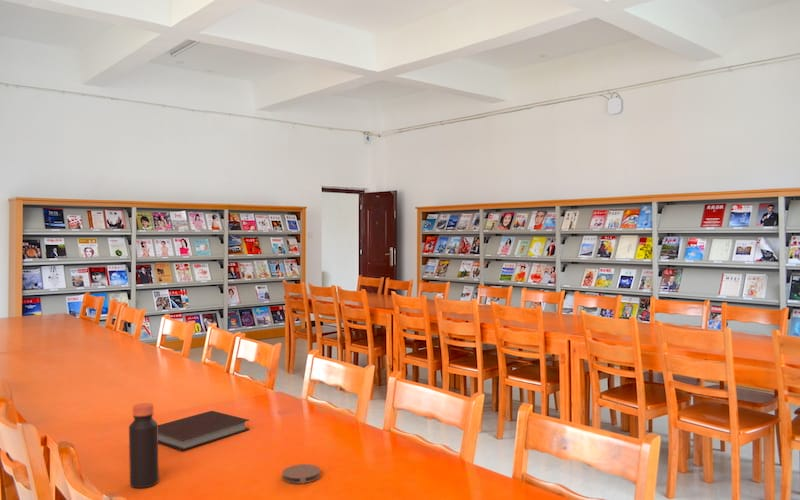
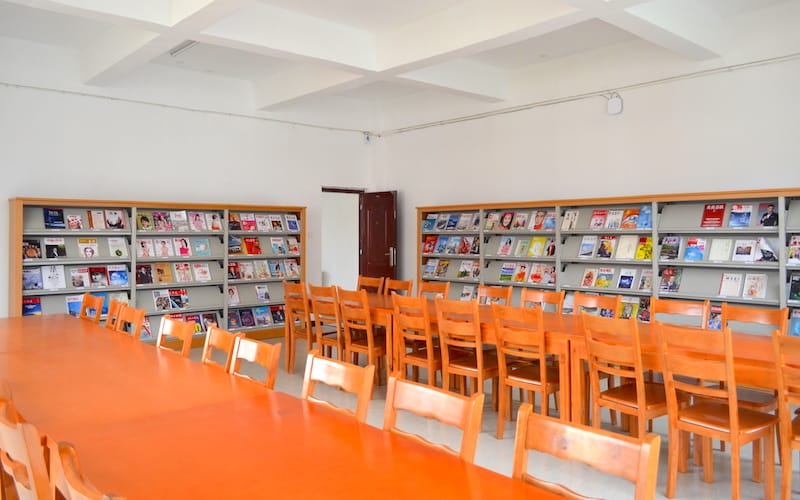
- coaster [281,463,322,485]
- bottle [128,402,160,489]
- notebook [158,410,250,452]
